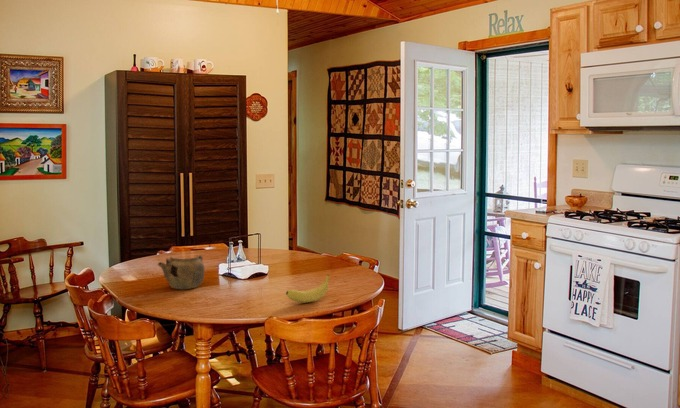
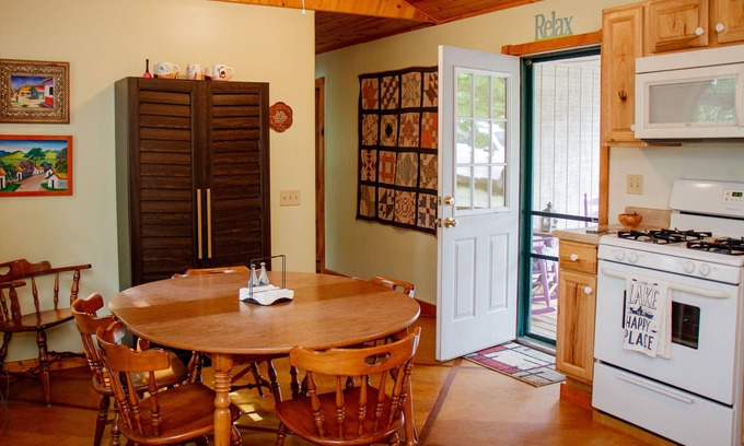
- teapot [157,254,205,290]
- fruit [285,274,331,303]
